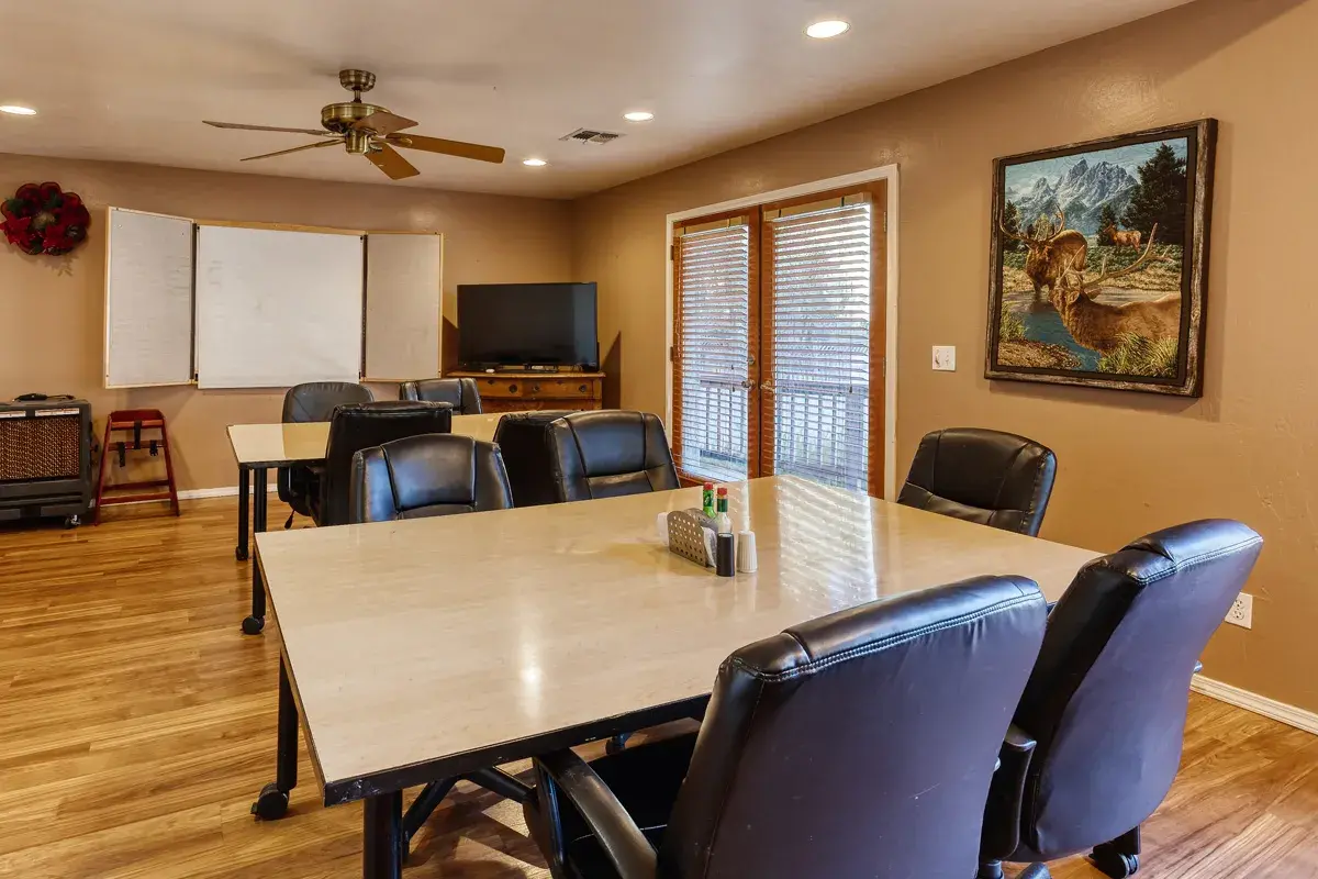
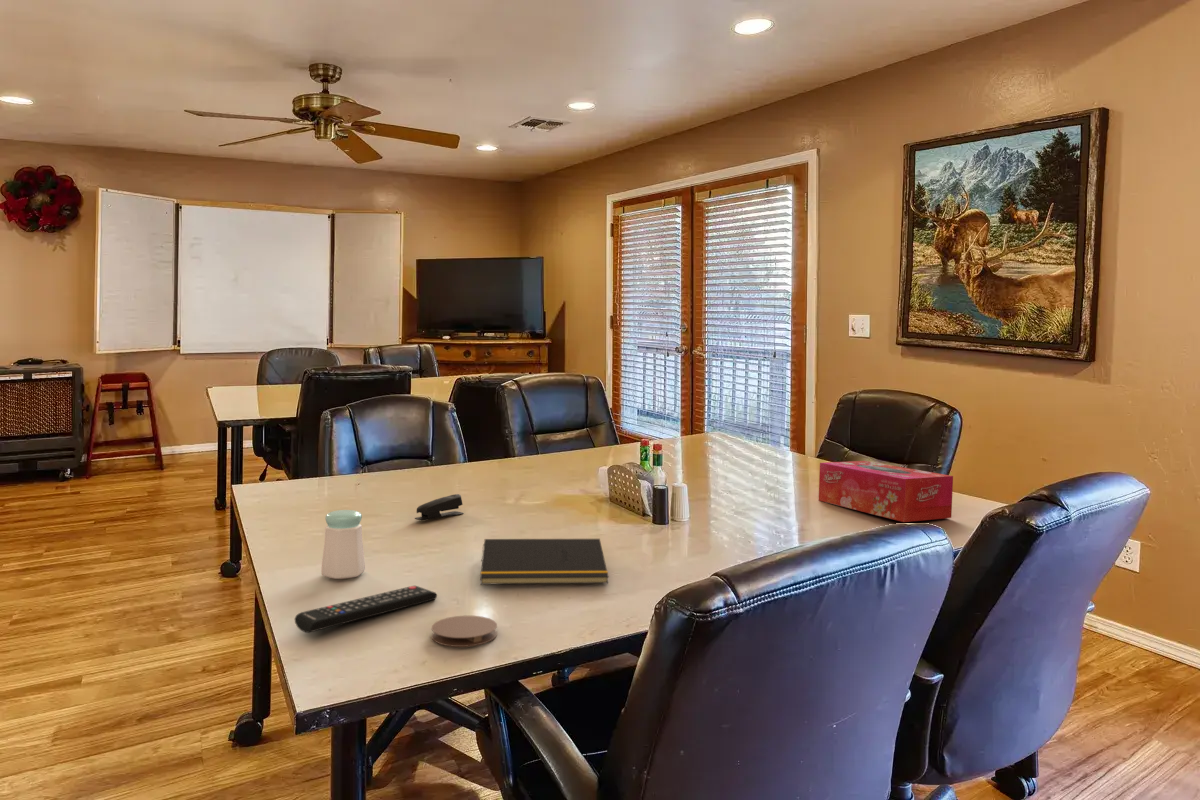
+ notepad [479,538,609,586]
+ stapler [414,493,464,521]
+ tissue box [818,460,954,523]
+ remote control [294,585,438,634]
+ salt shaker [320,509,366,580]
+ coaster [431,615,498,648]
